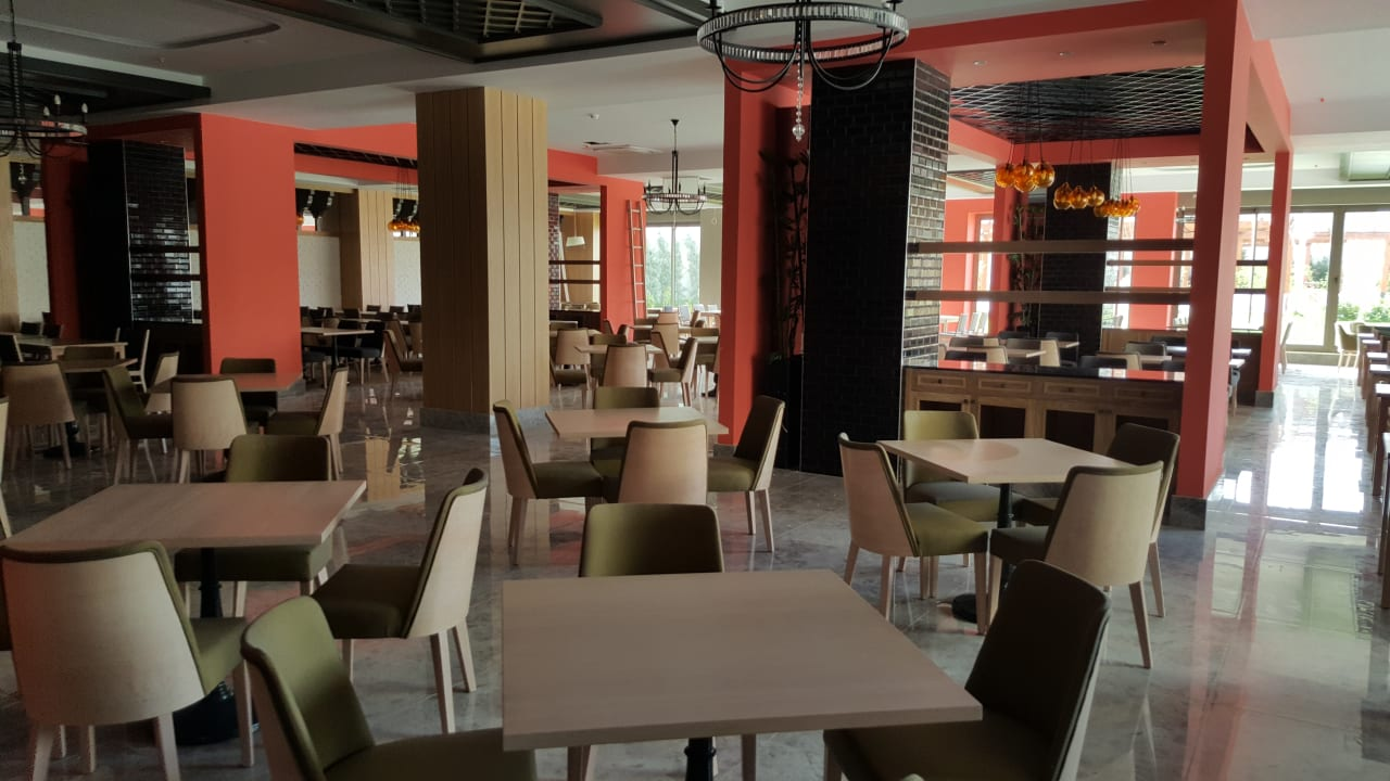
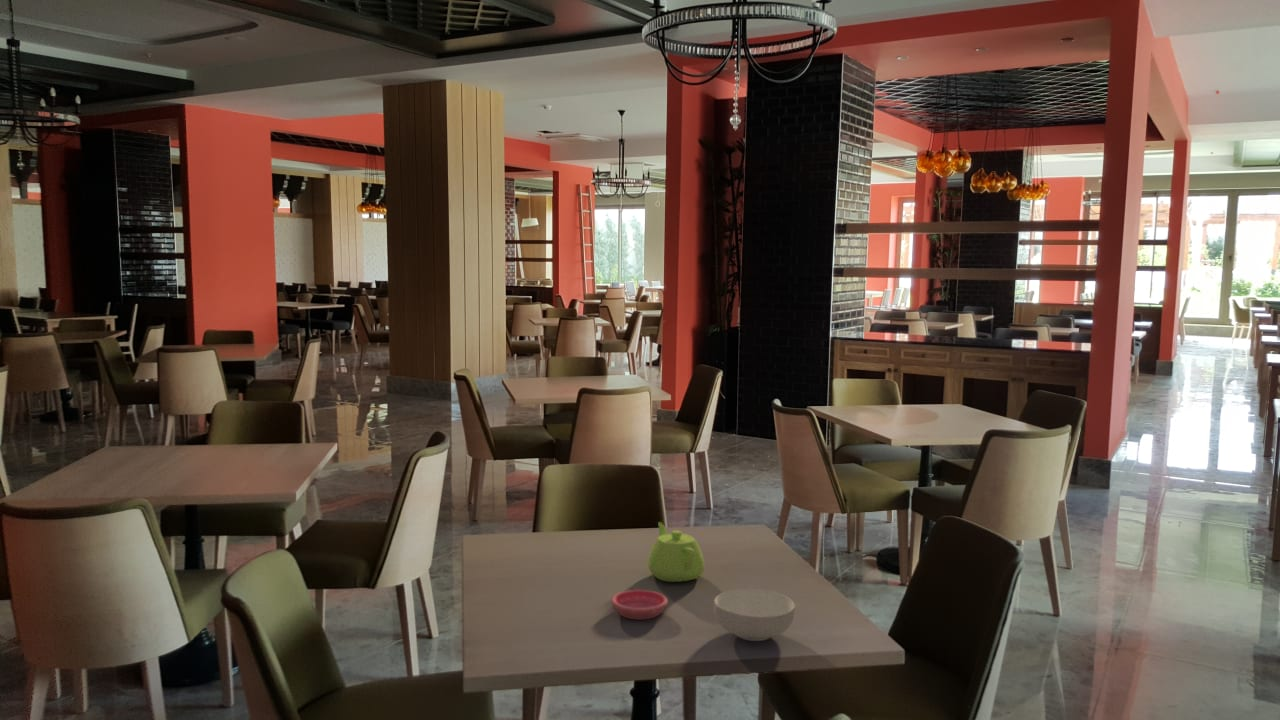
+ saucer [611,589,668,620]
+ cereal bowl [713,588,796,642]
+ teapot [647,521,705,583]
